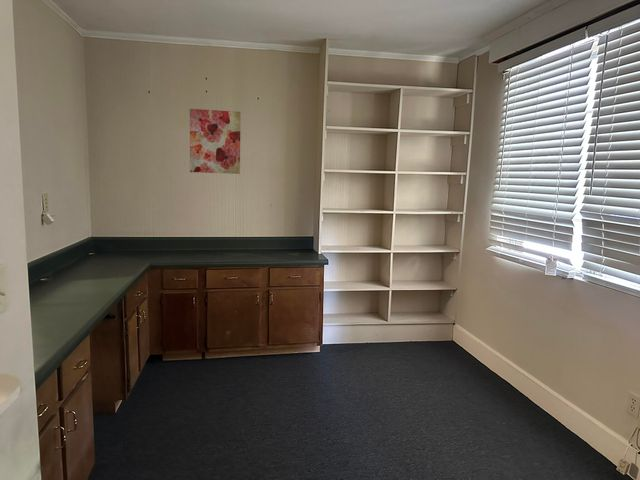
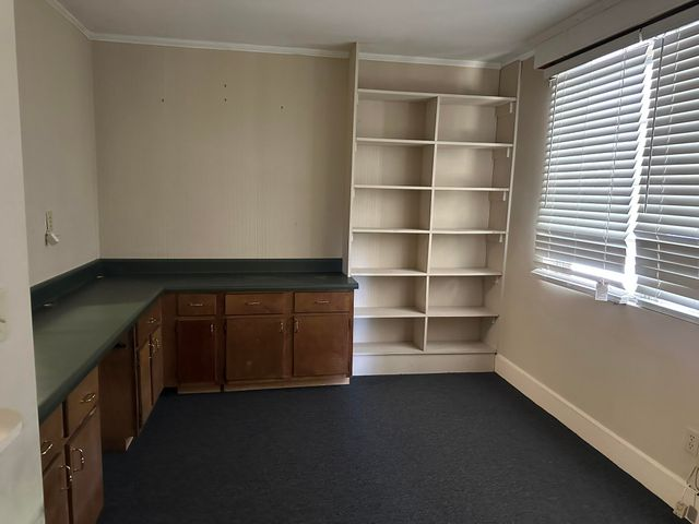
- wall art [189,108,242,175]
